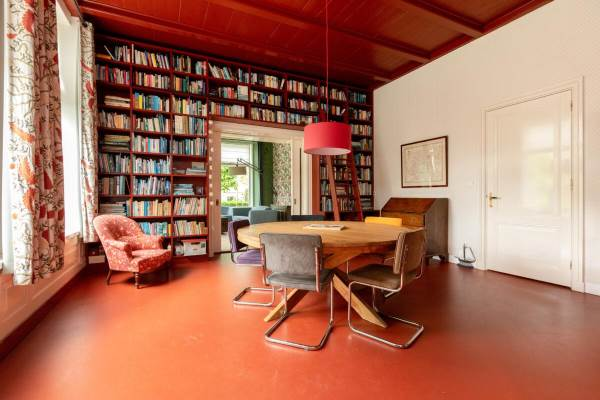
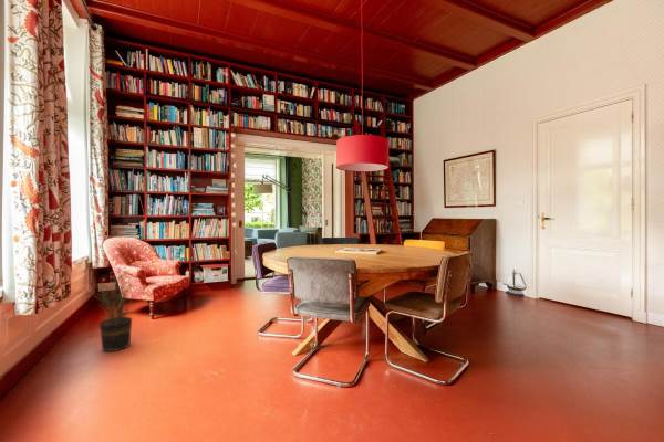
+ potted plant [86,266,143,352]
